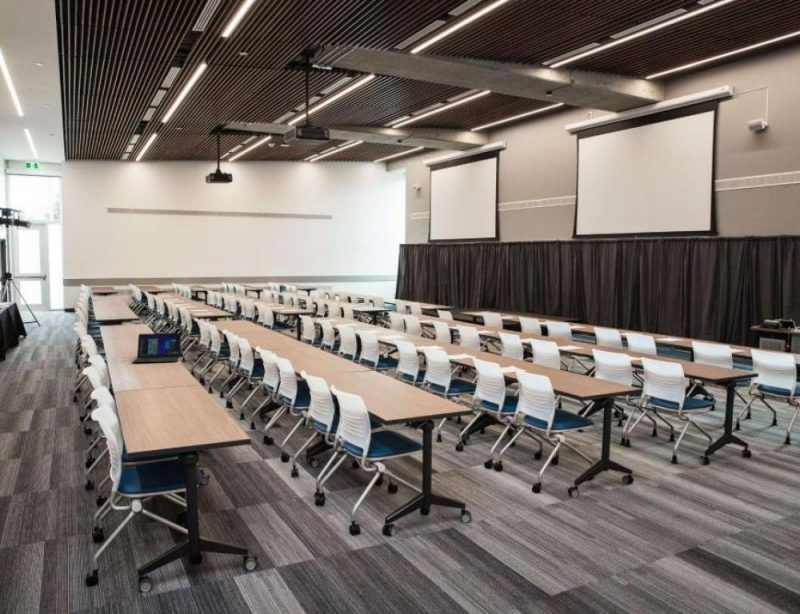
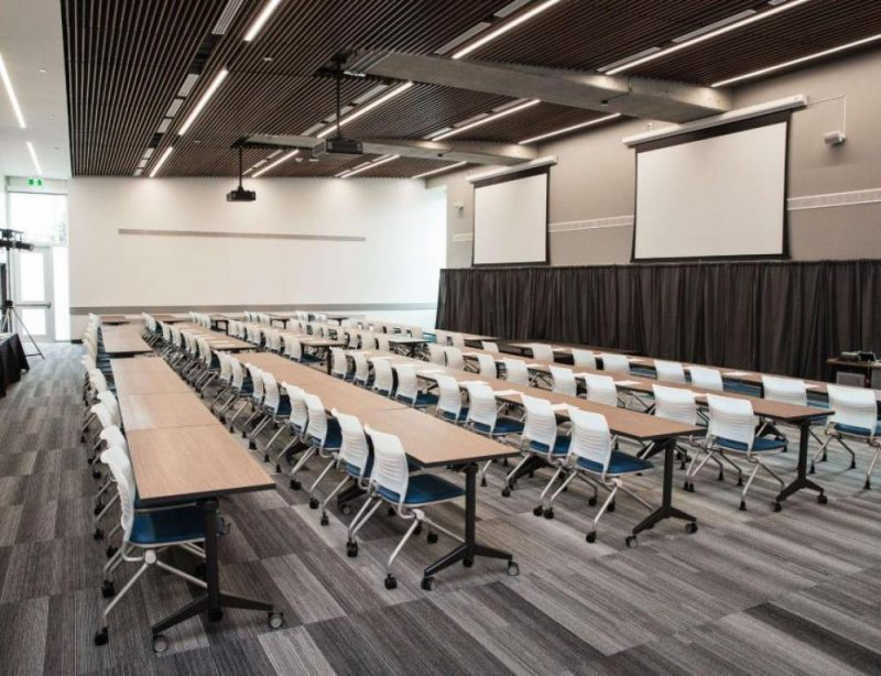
- laptop [132,332,182,364]
